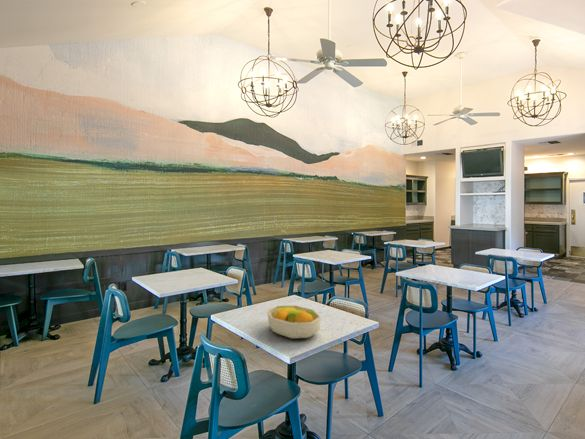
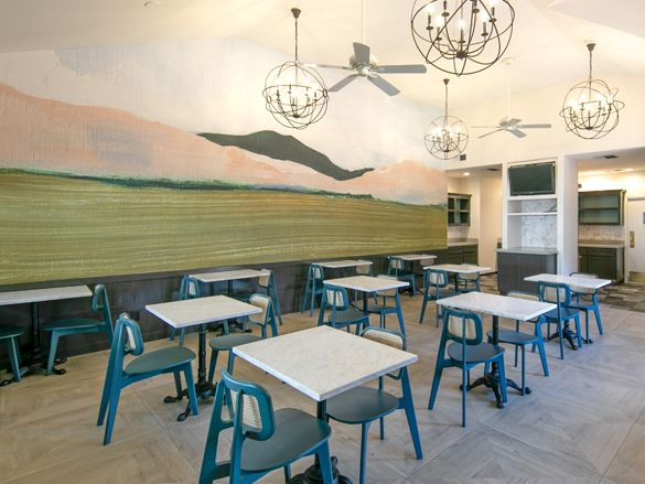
- fruit bowl [266,304,322,340]
